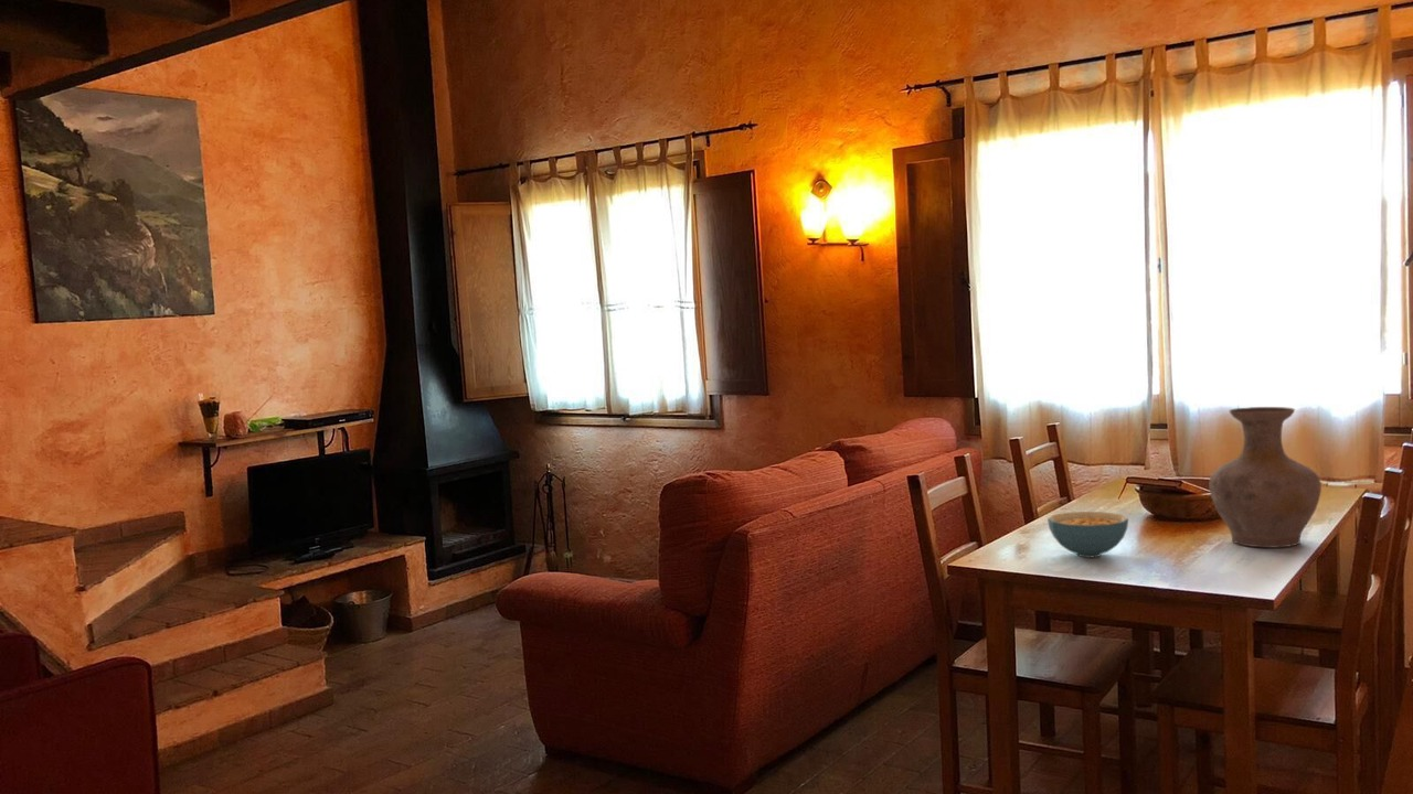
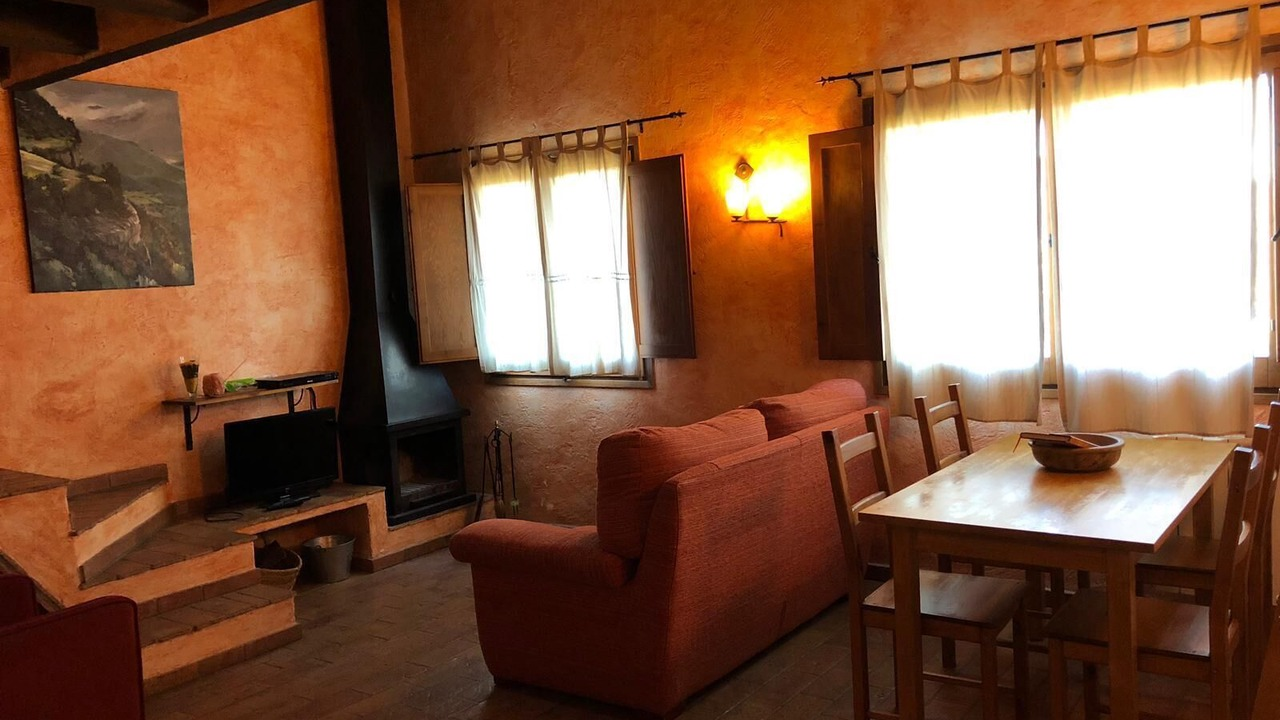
- cereal bowl [1047,511,1129,558]
- vase [1208,406,1322,548]
